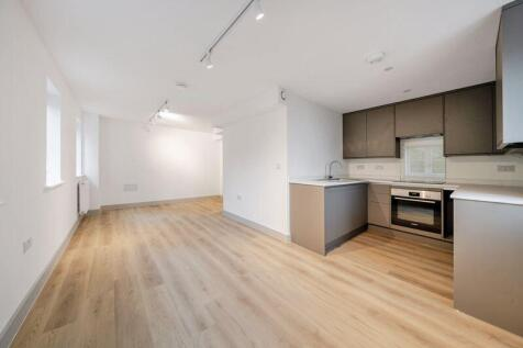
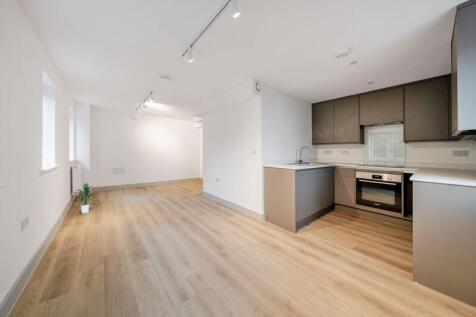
+ indoor plant [71,182,102,214]
